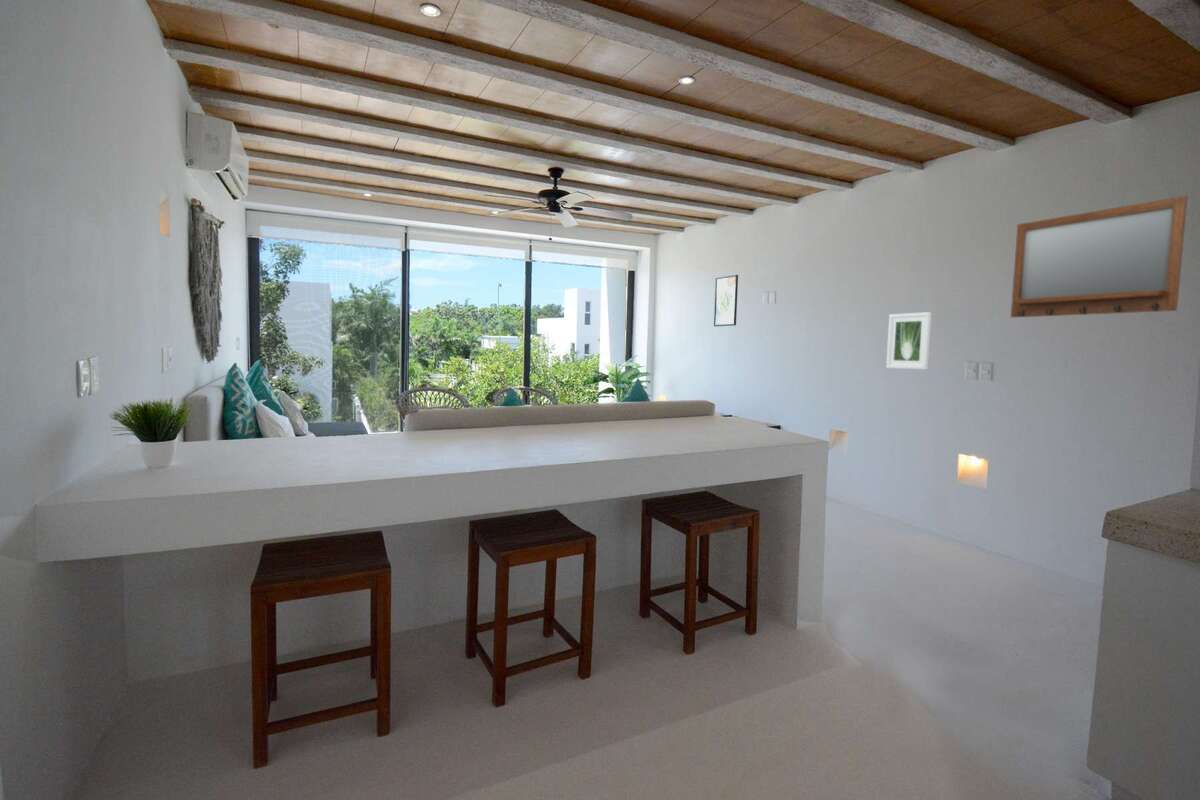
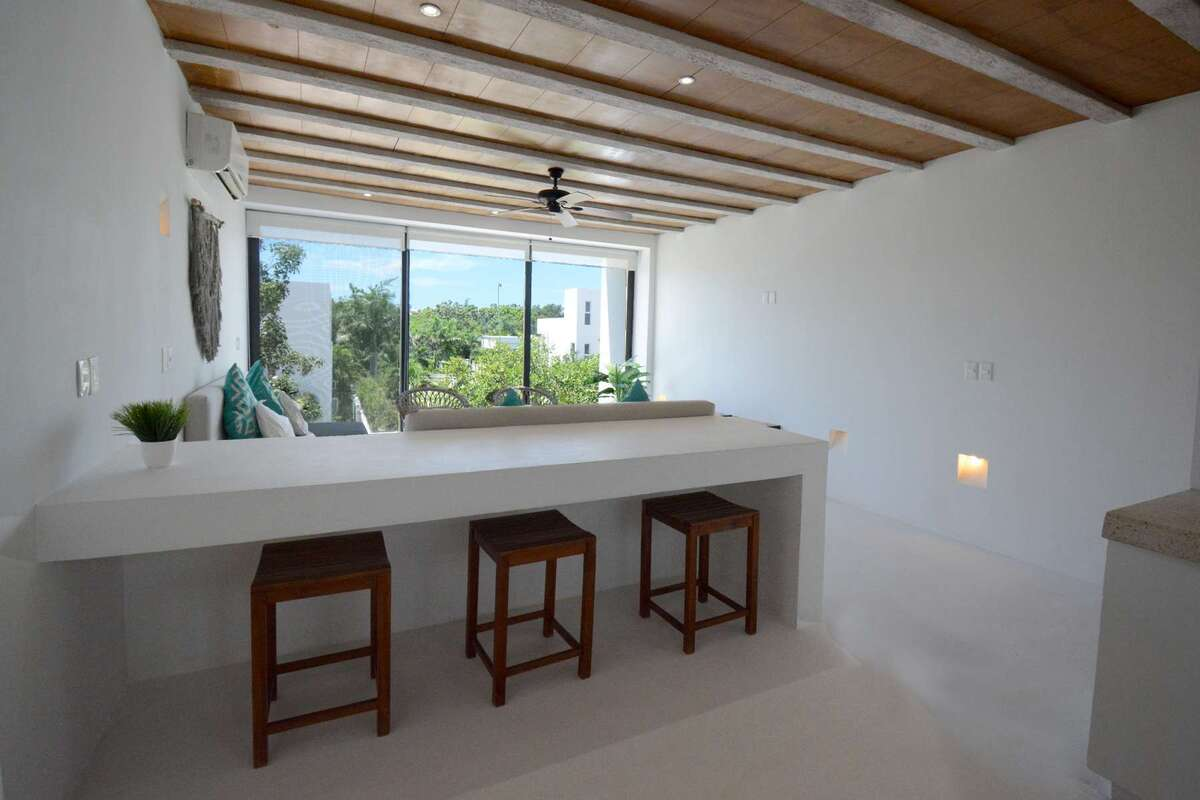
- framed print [885,311,932,371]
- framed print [713,274,739,327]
- home mirror [1010,195,1189,319]
